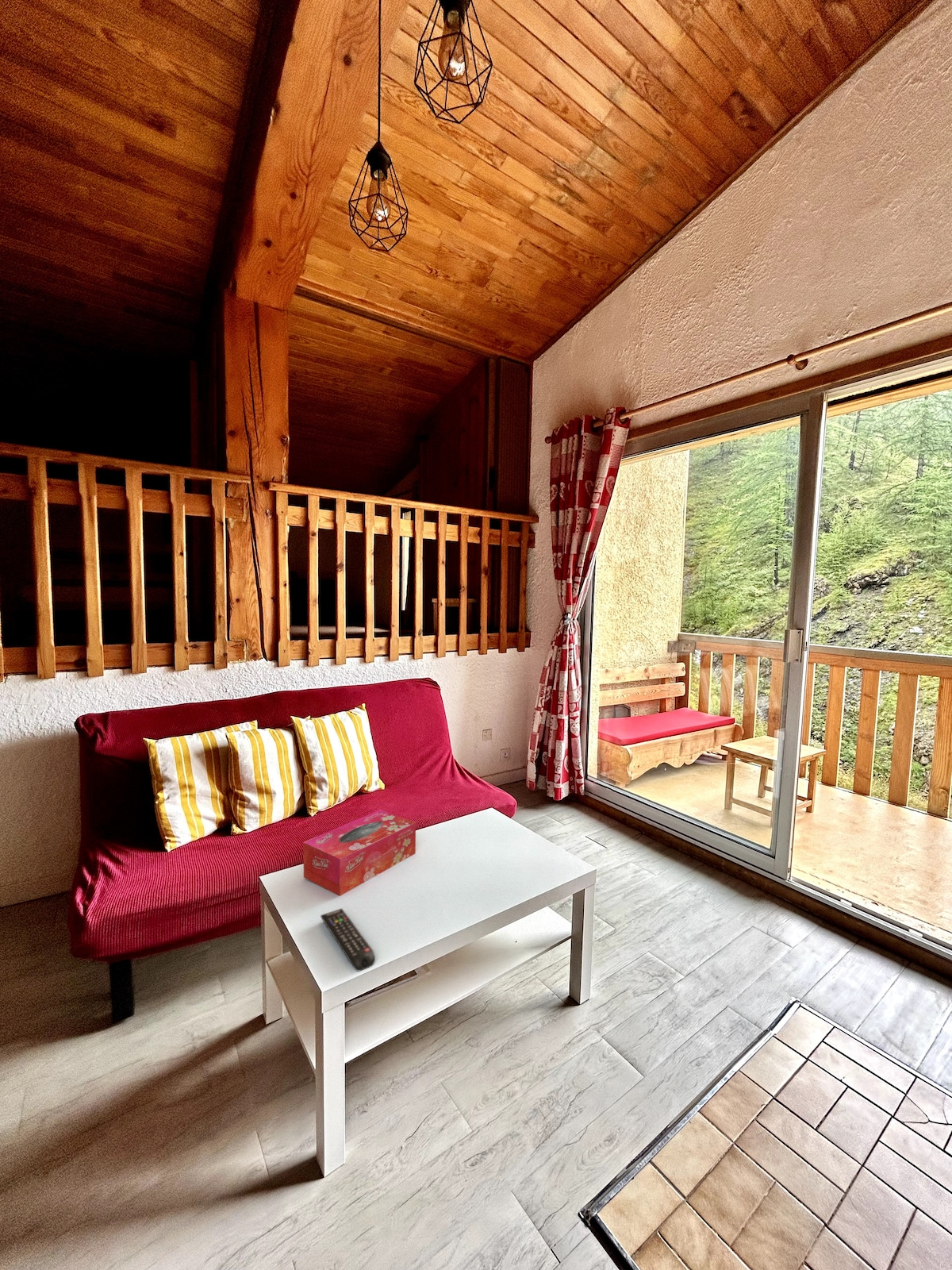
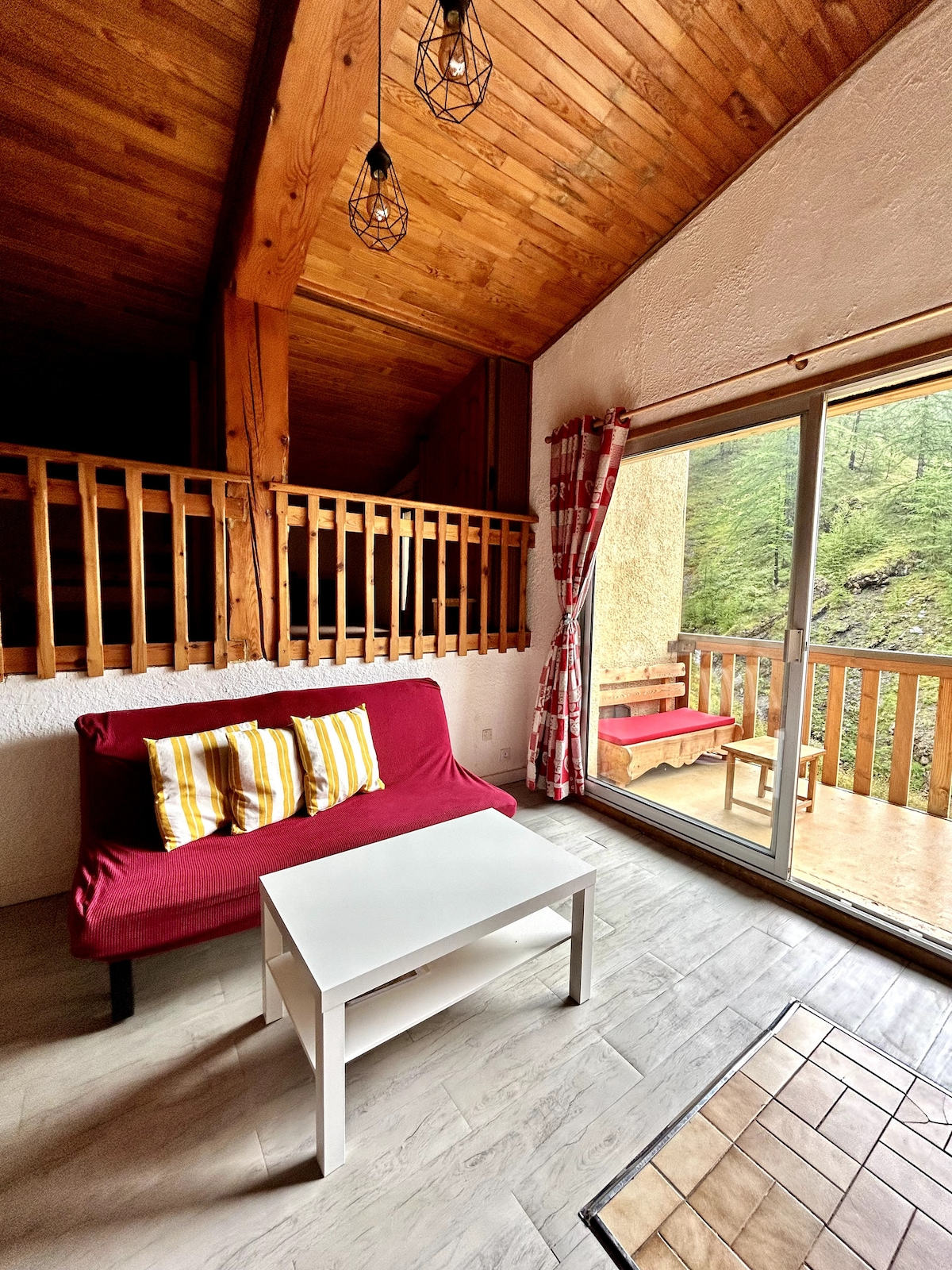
- tissue box [303,809,417,897]
- remote control [320,908,376,972]
